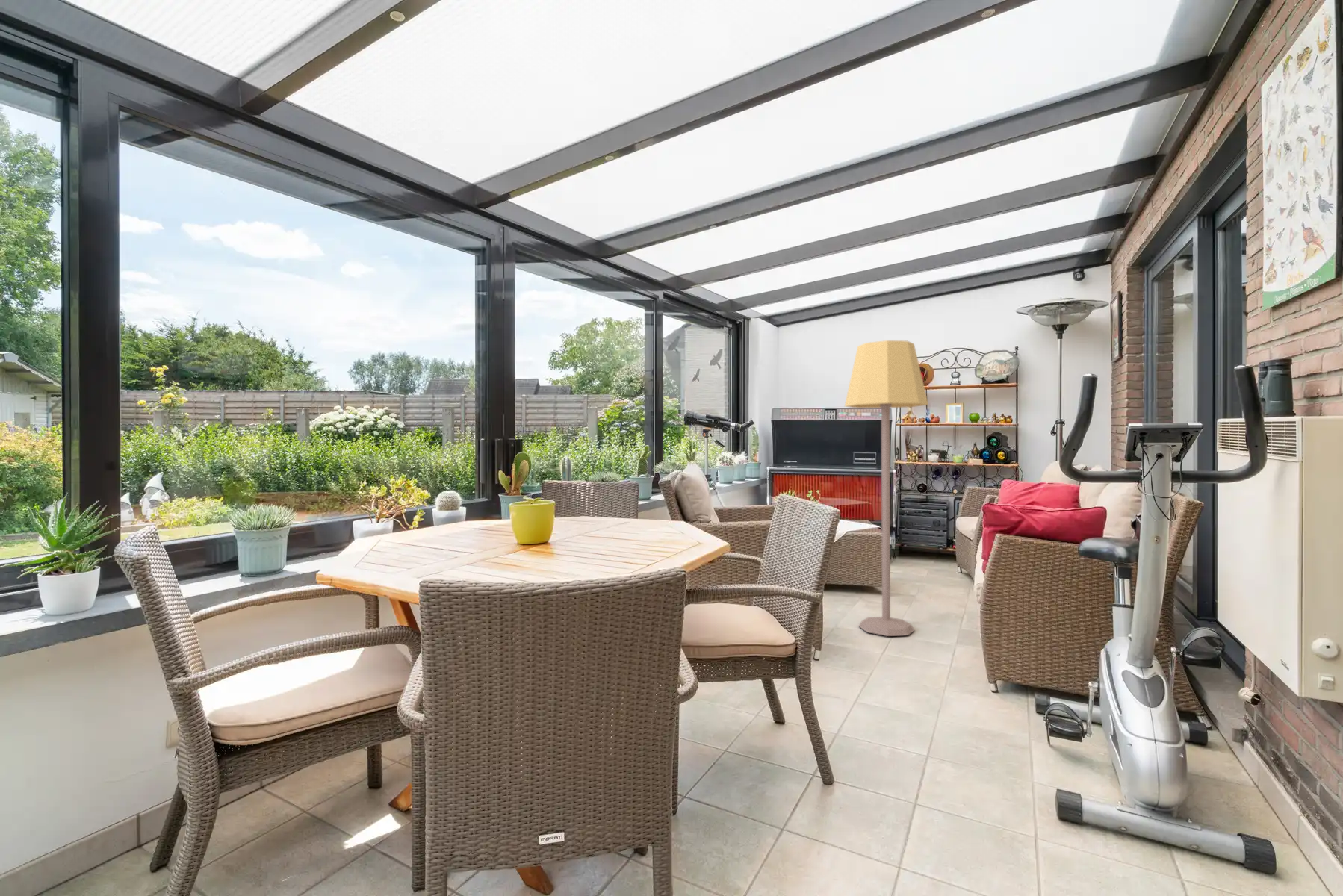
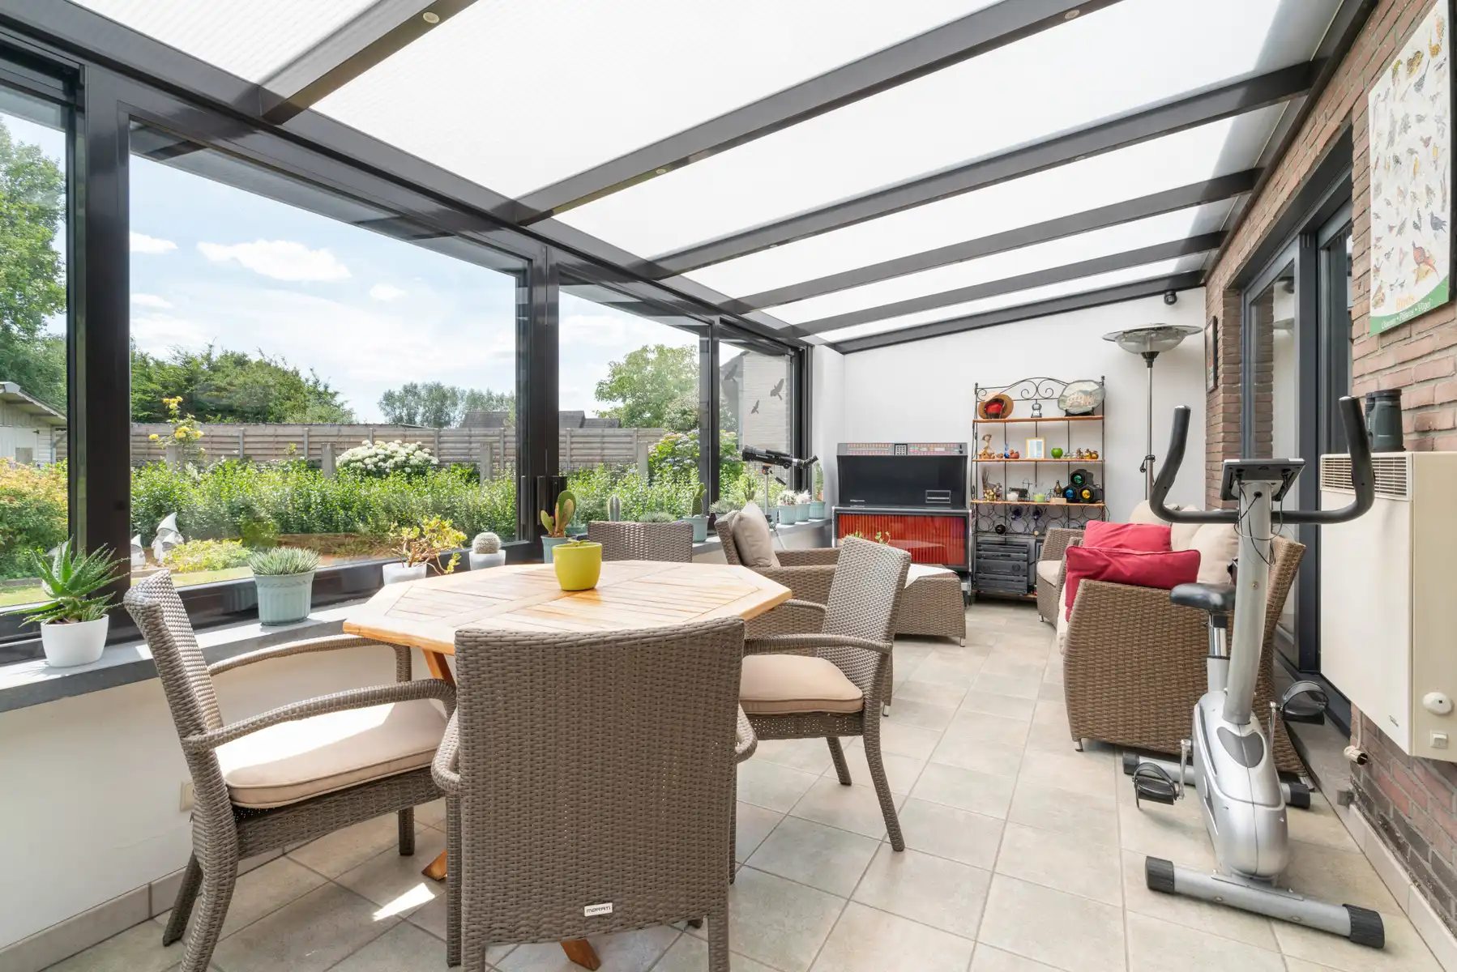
- lamp [844,340,929,637]
